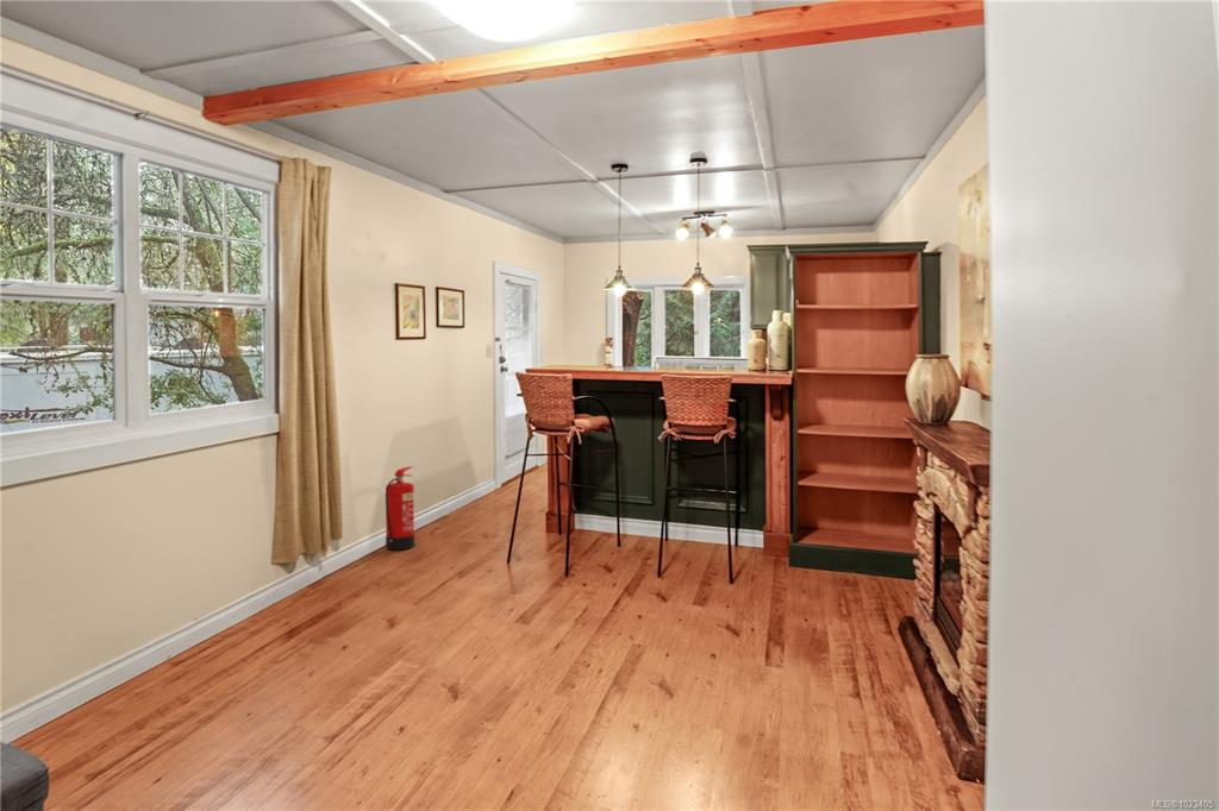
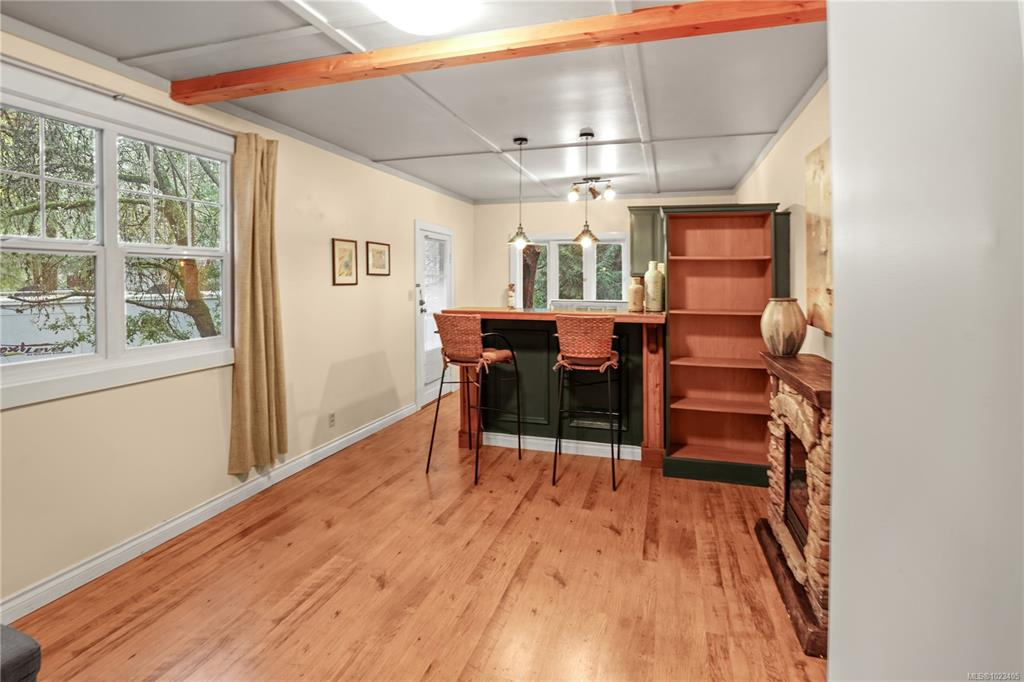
- fire extinguisher [385,465,415,551]
